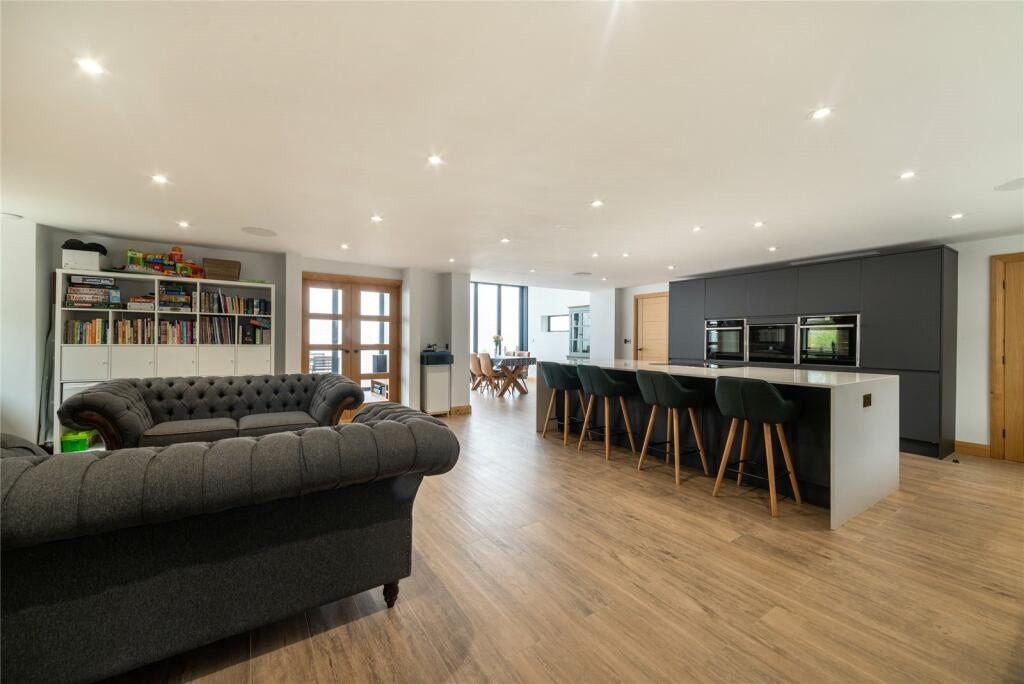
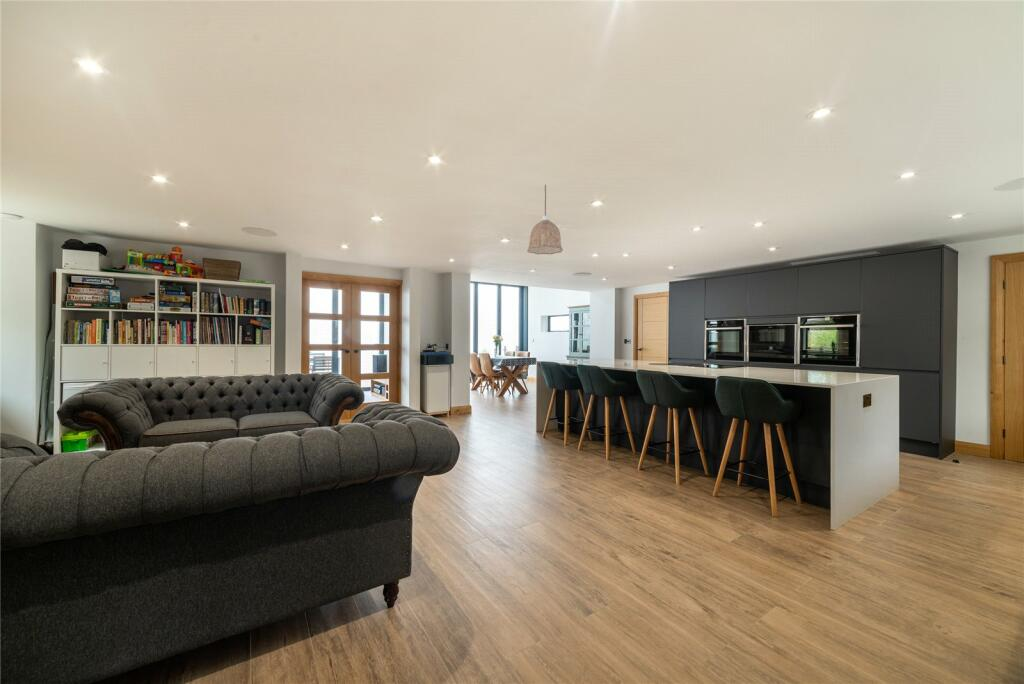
+ pendant lamp [526,184,564,255]
